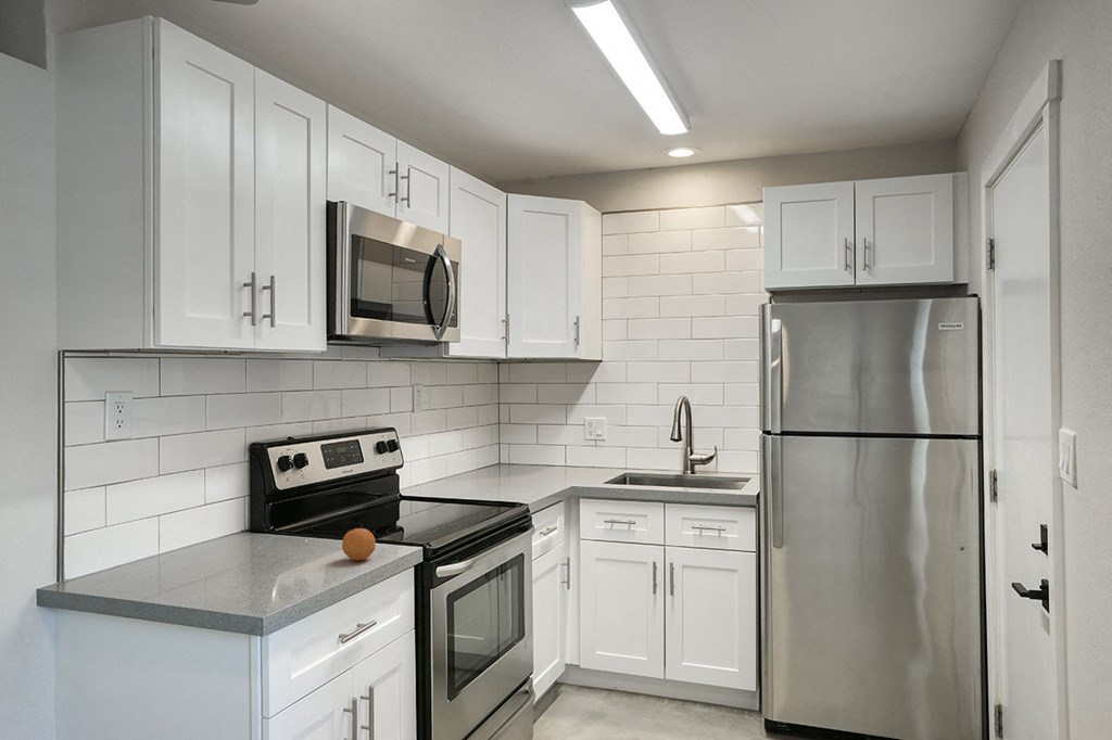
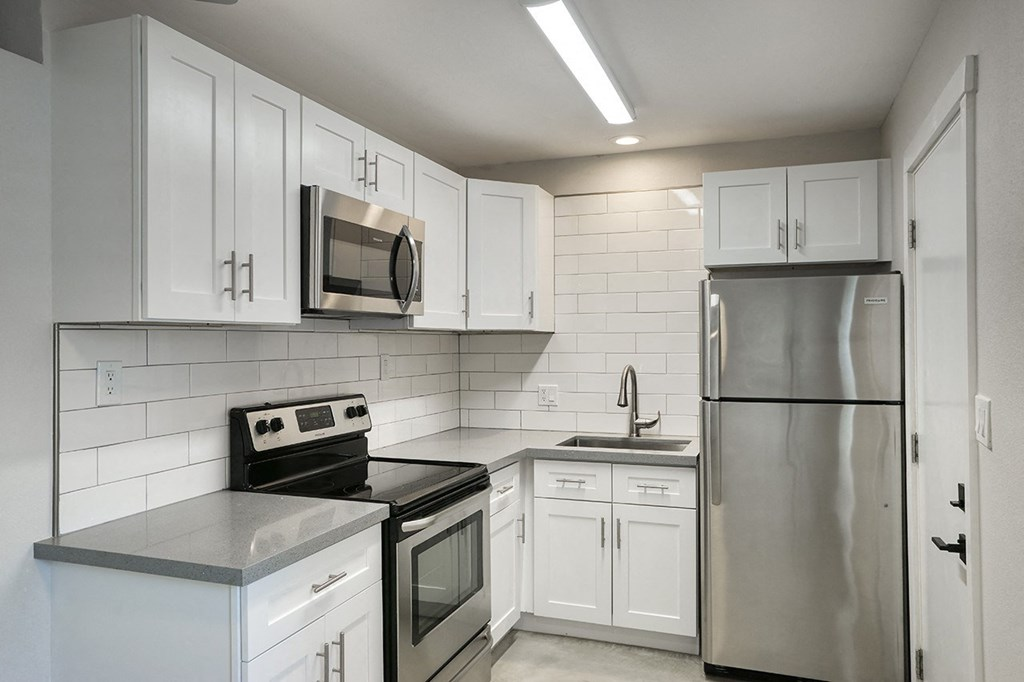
- fruit [341,527,377,562]
